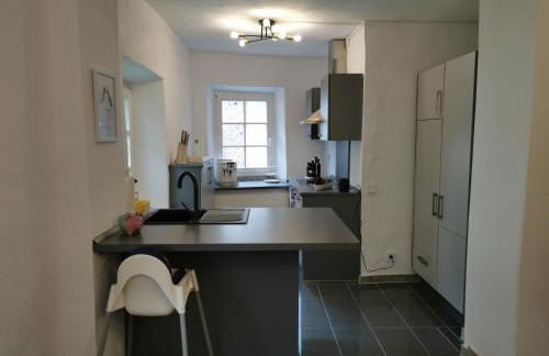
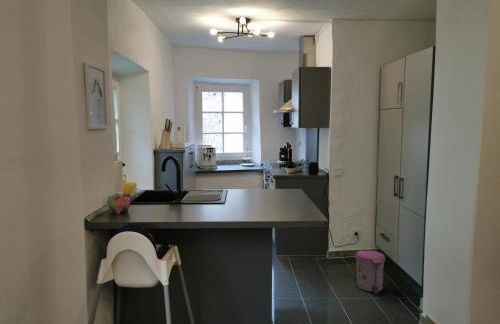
+ trash can [354,249,386,295]
